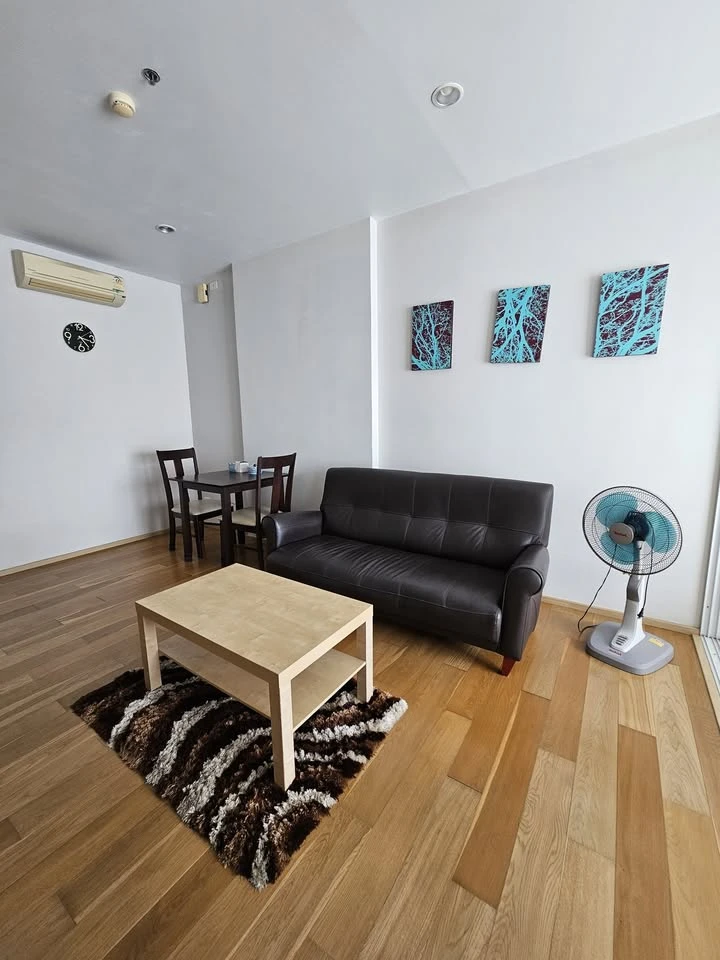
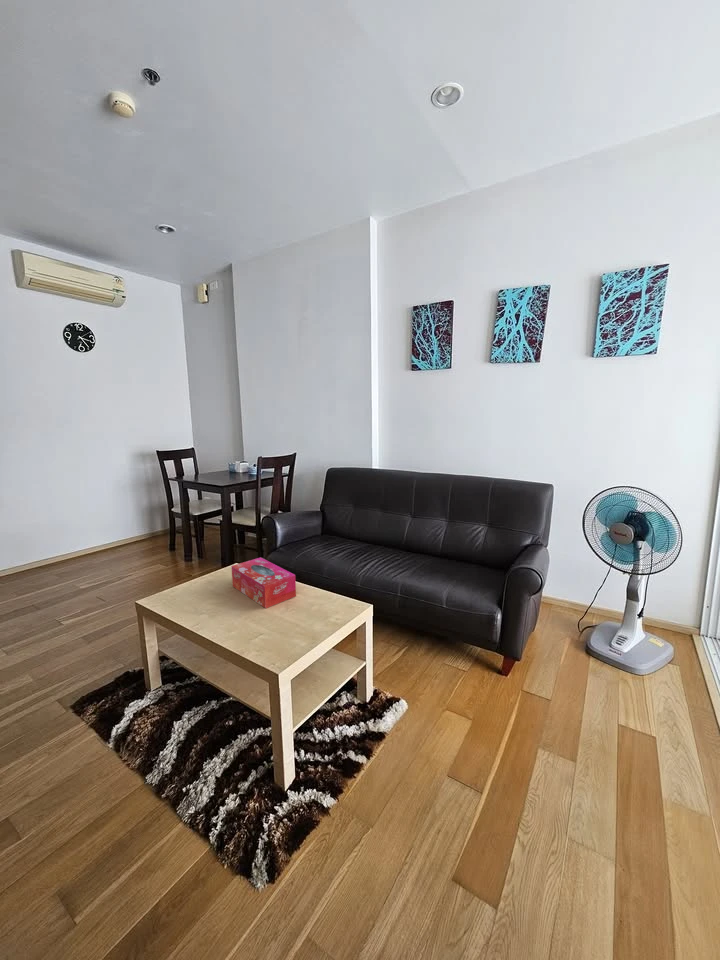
+ tissue box [230,557,297,609]
